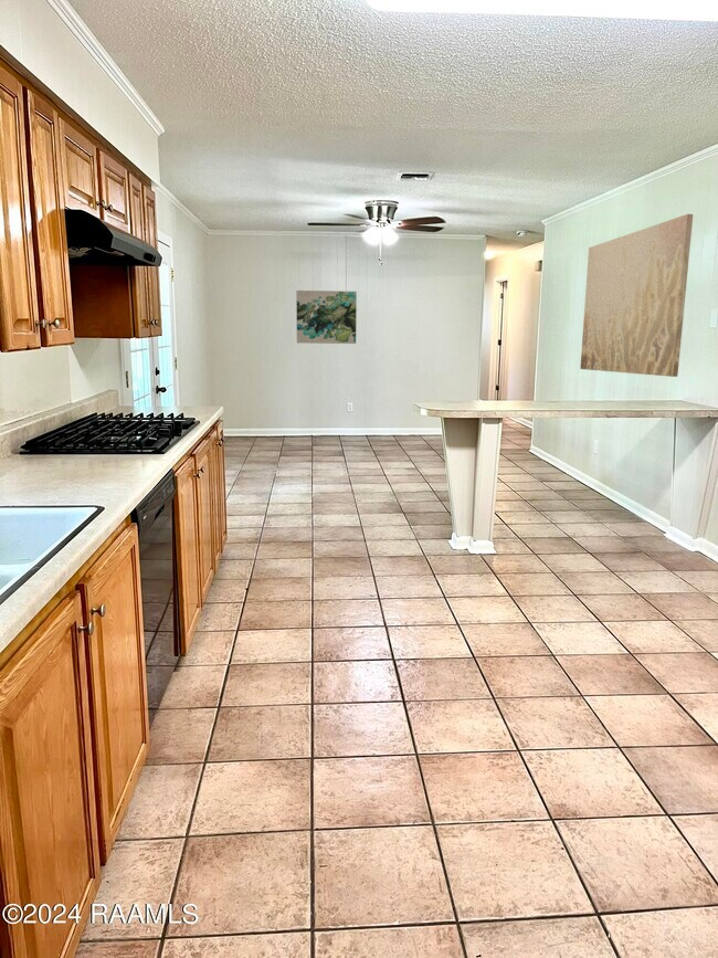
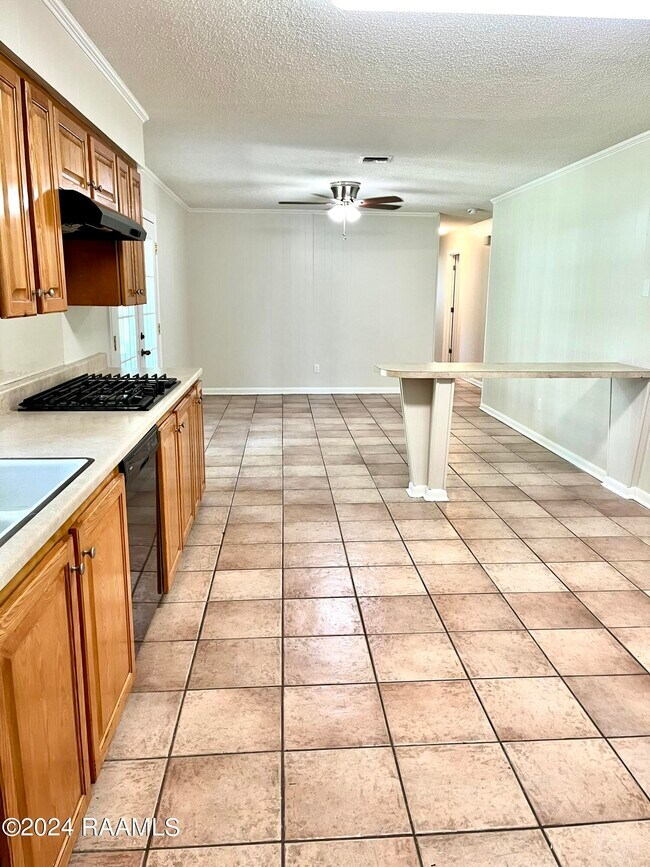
- wall art [295,289,358,345]
- wall art [580,213,694,378]
